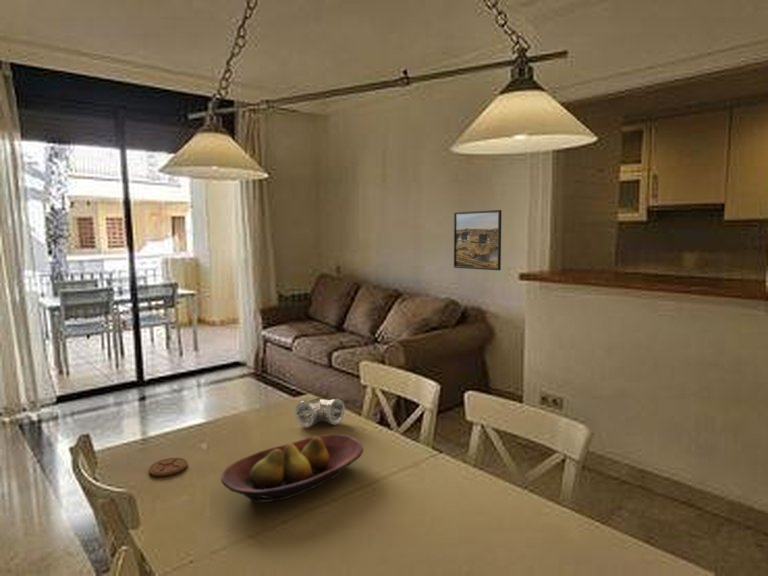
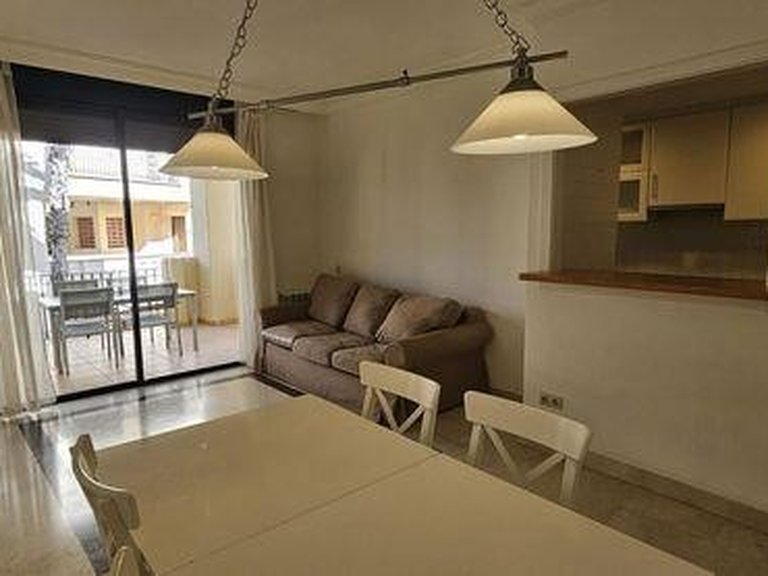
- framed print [453,209,502,271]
- pipe fitting [294,397,346,428]
- coaster [148,457,189,477]
- fruit bowl [220,433,364,504]
